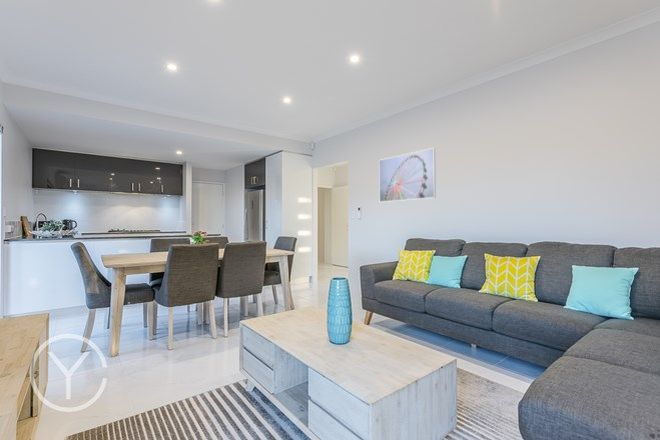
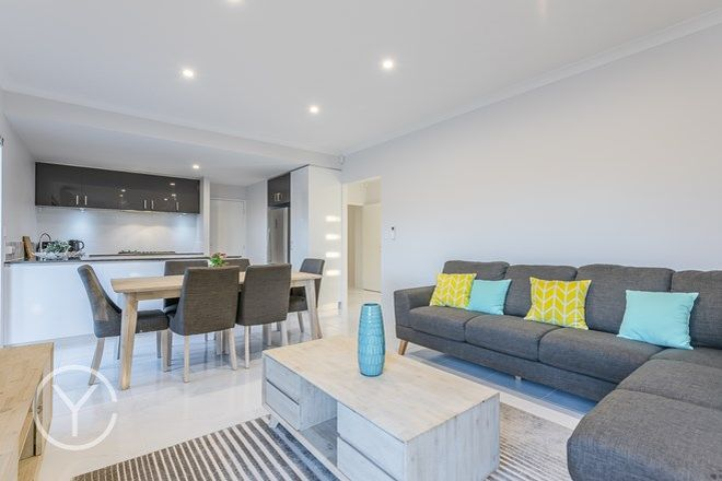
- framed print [378,147,437,203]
